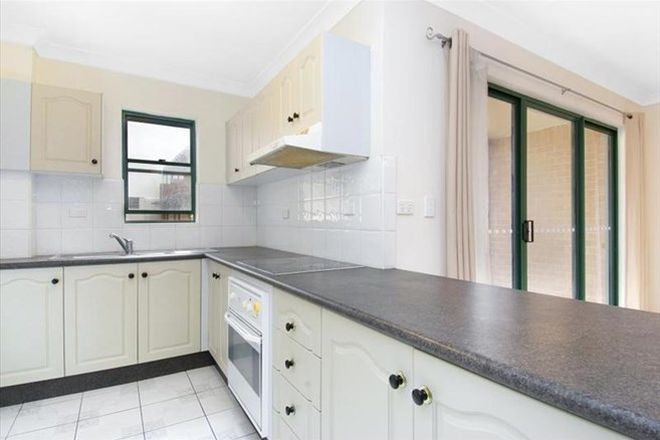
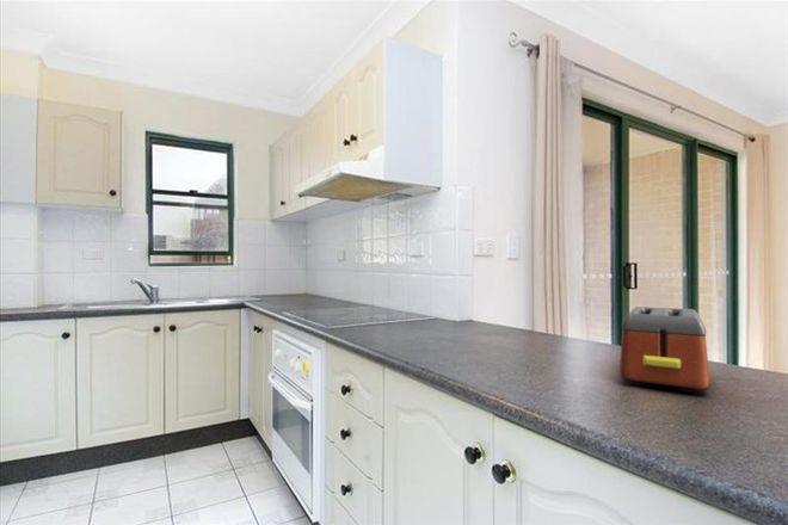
+ toaster [618,305,710,394]
